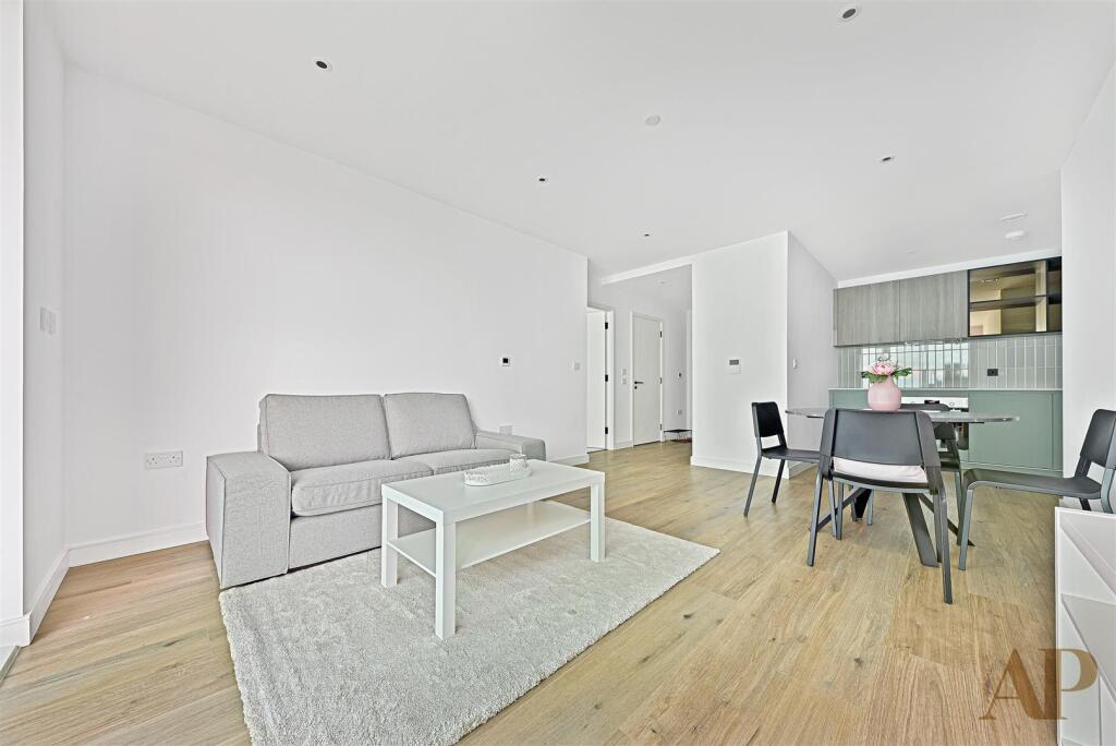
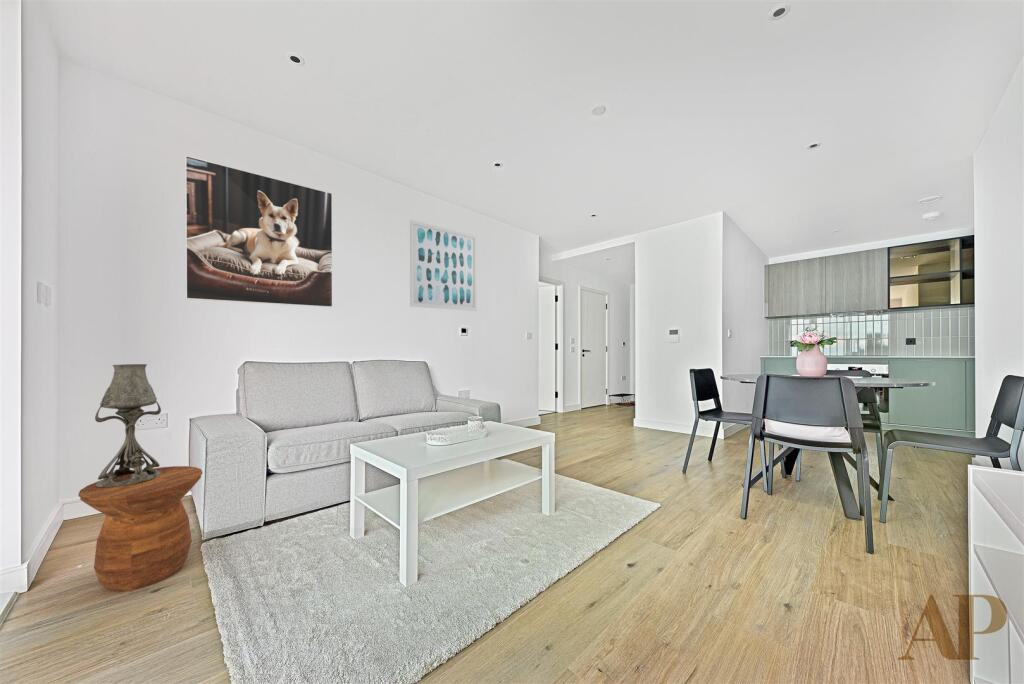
+ table lamp [94,363,162,488]
+ side table [77,465,203,592]
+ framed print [184,155,333,308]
+ wall art [409,219,478,312]
